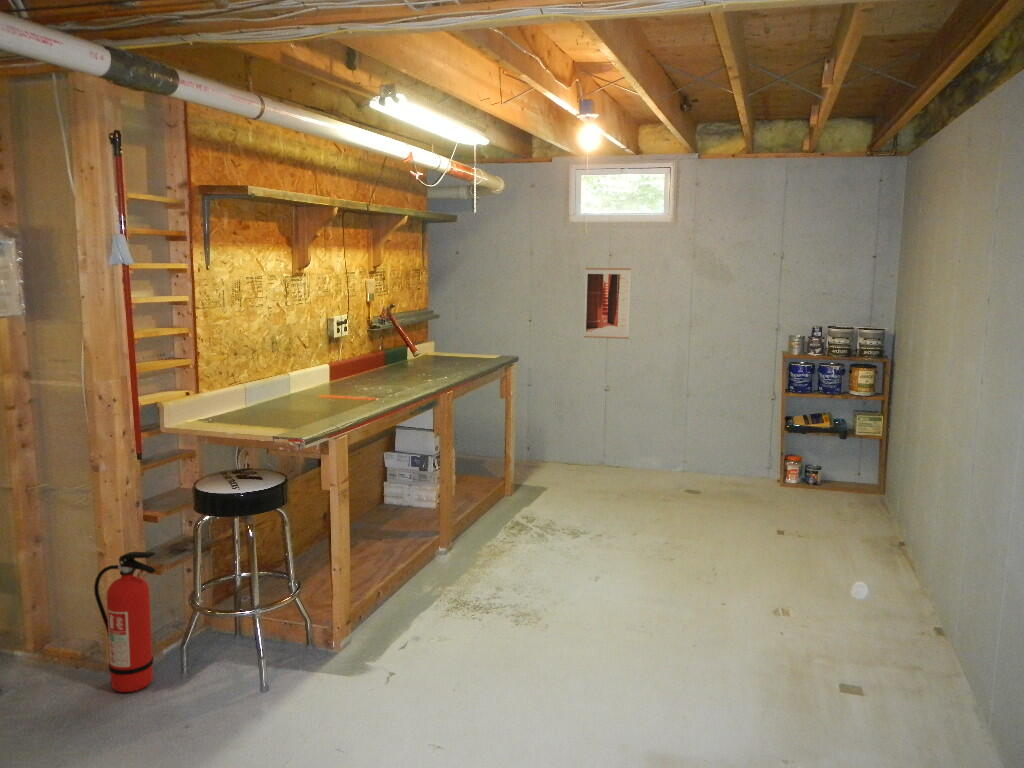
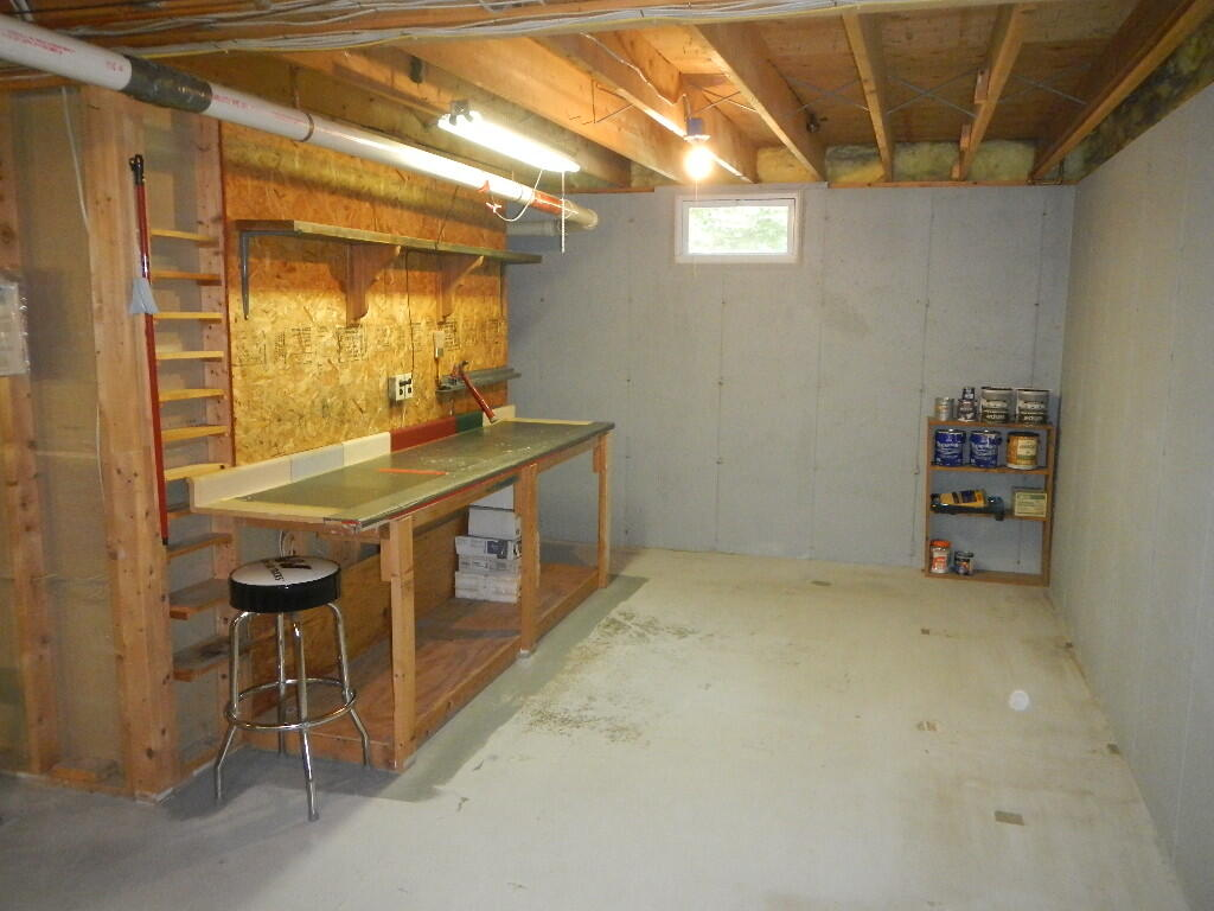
- fire extinguisher [93,550,157,693]
- wall art [583,267,632,340]
